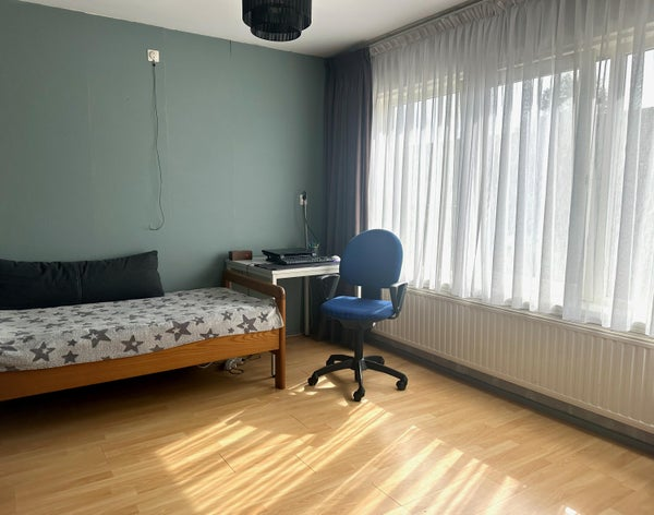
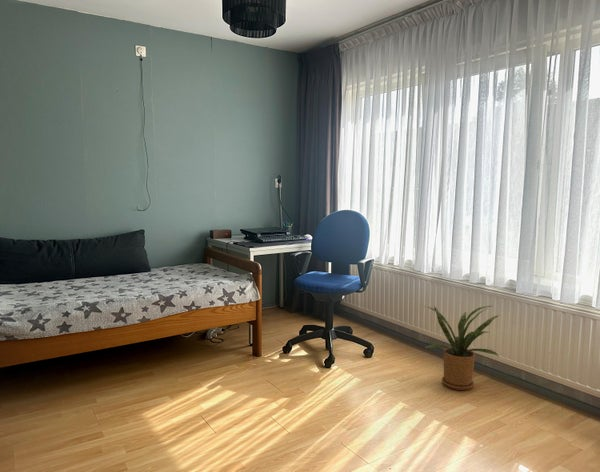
+ house plant [423,305,500,391]
